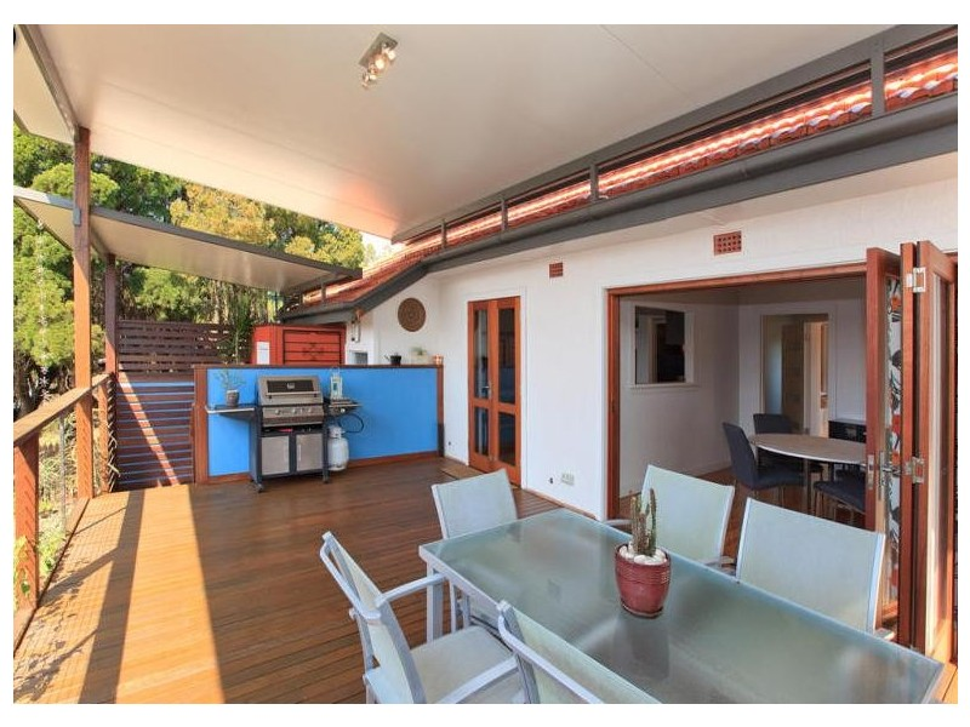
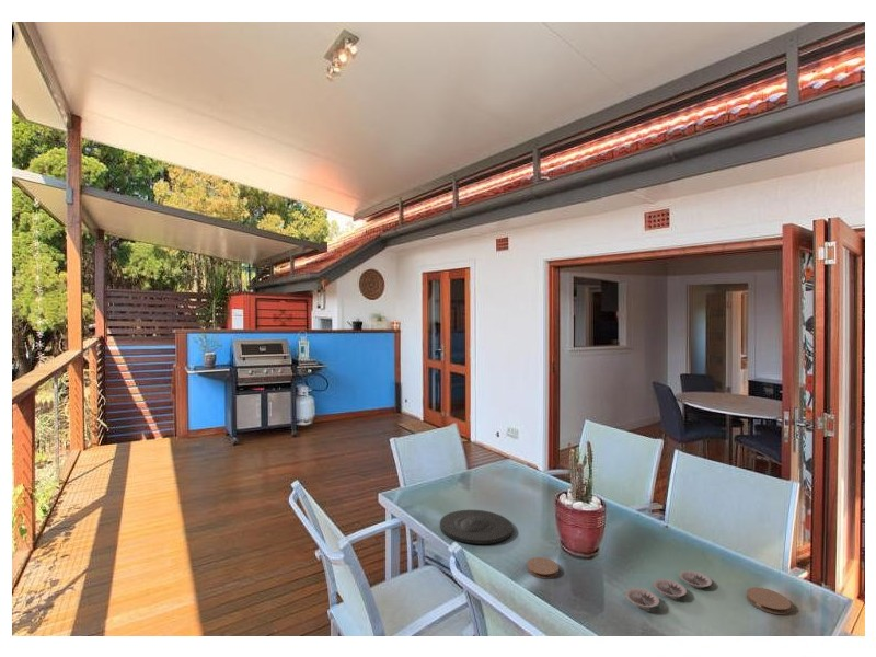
+ plate [439,509,514,545]
+ coaster [746,586,792,615]
+ plate [624,569,713,610]
+ coaster [526,556,560,579]
